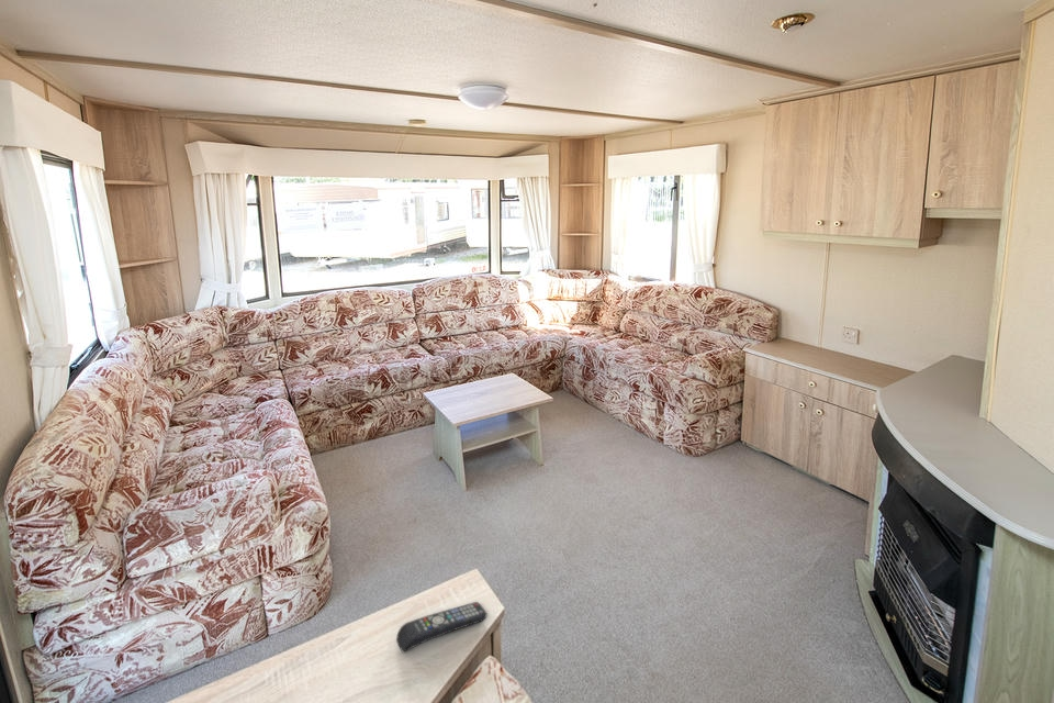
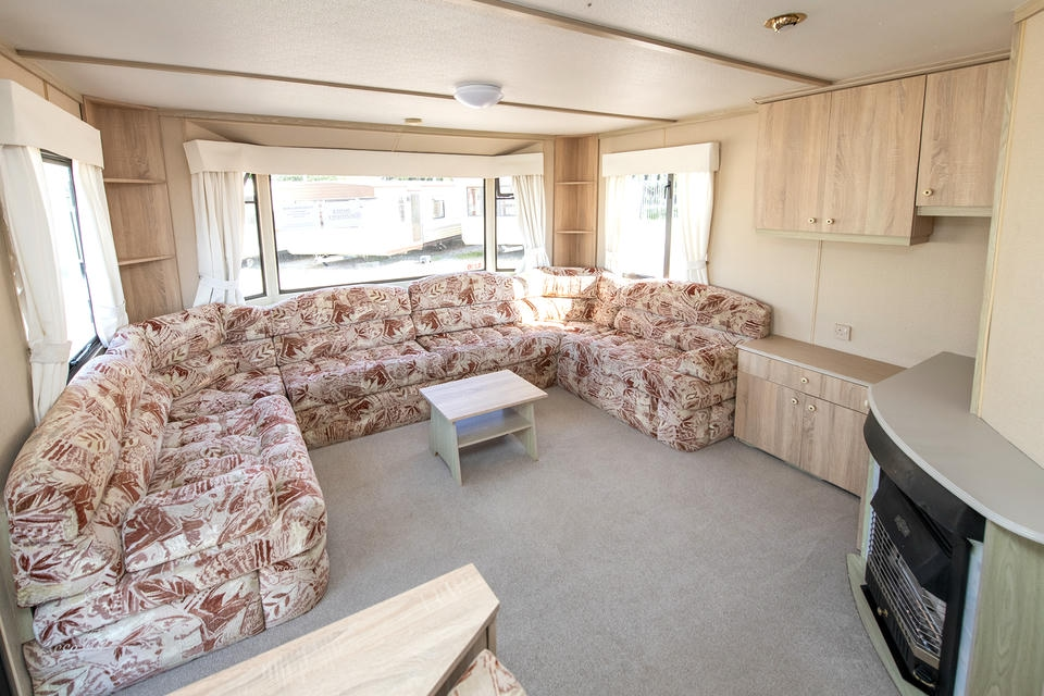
- remote control [395,601,489,654]
